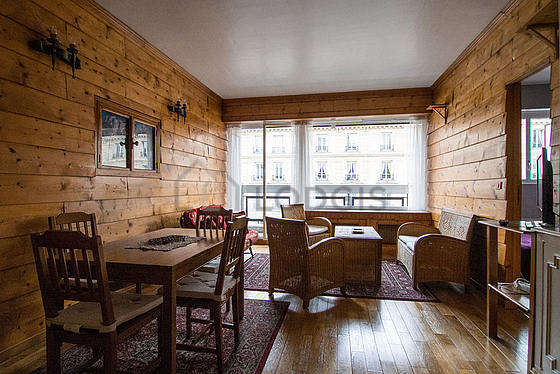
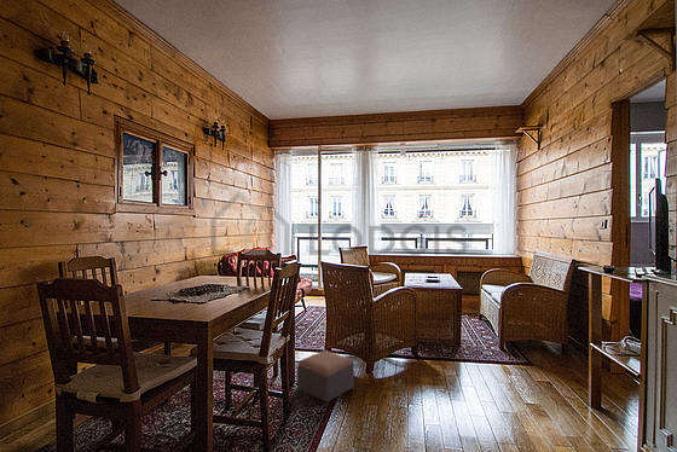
+ footstool [296,349,355,404]
